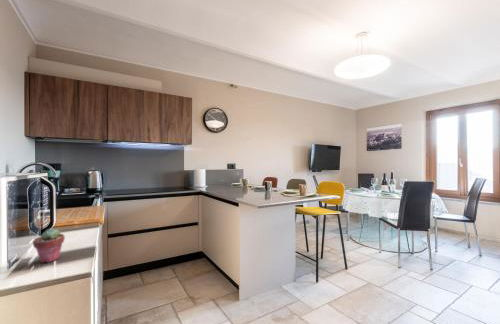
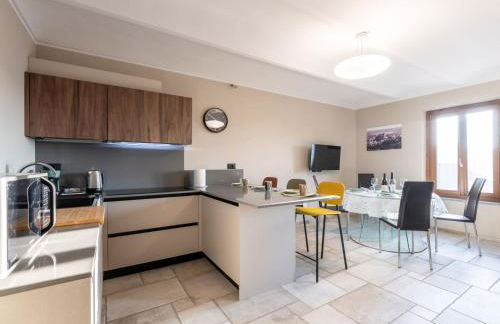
- potted succulent [32,227,66,264]
